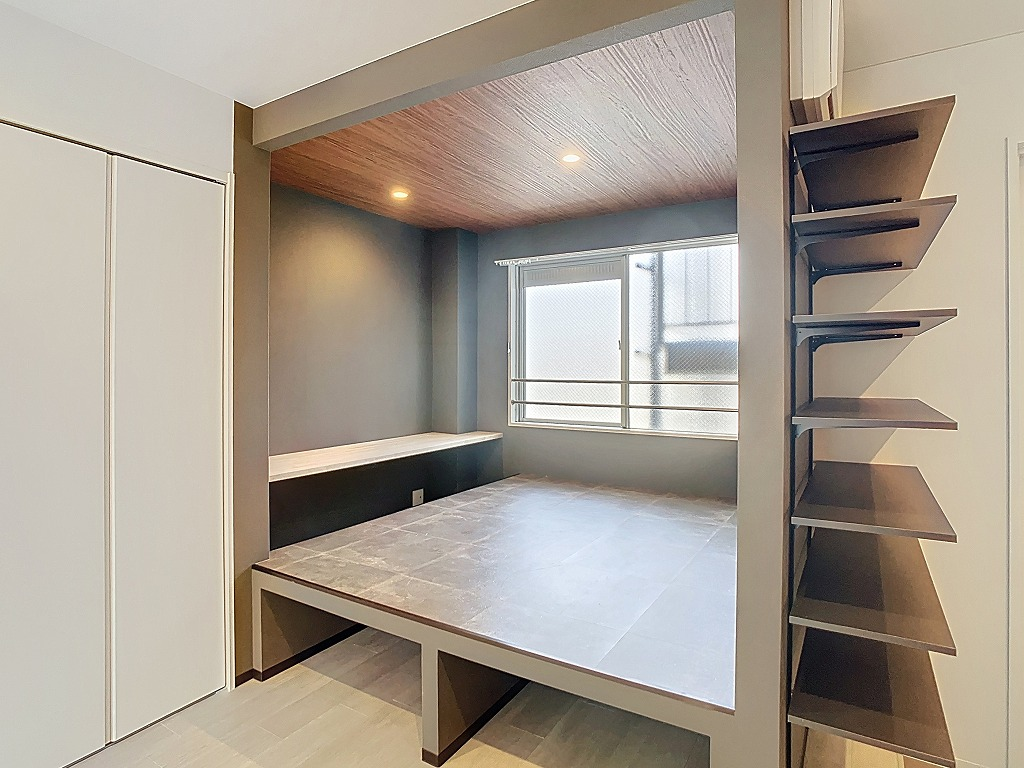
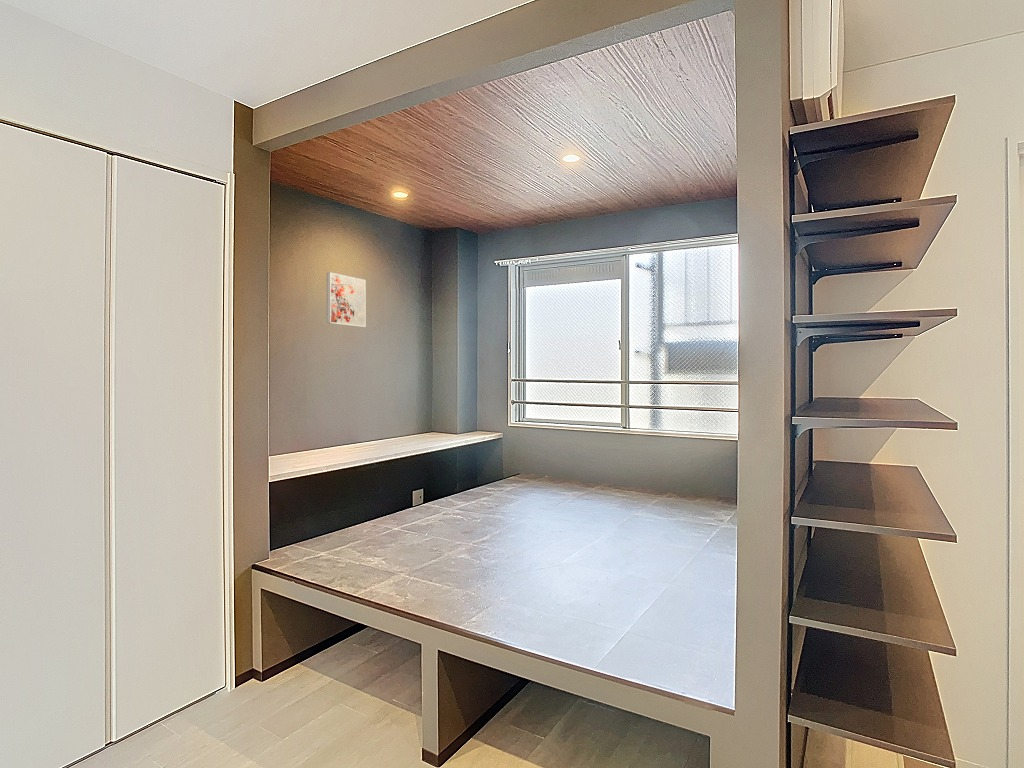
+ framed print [326,272,367,328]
